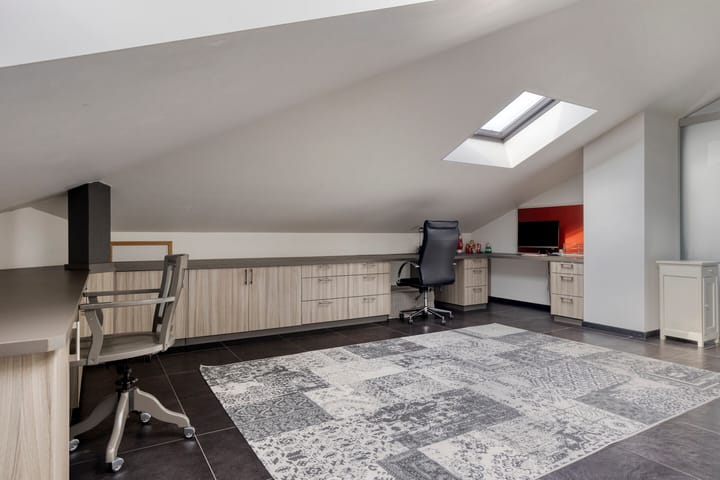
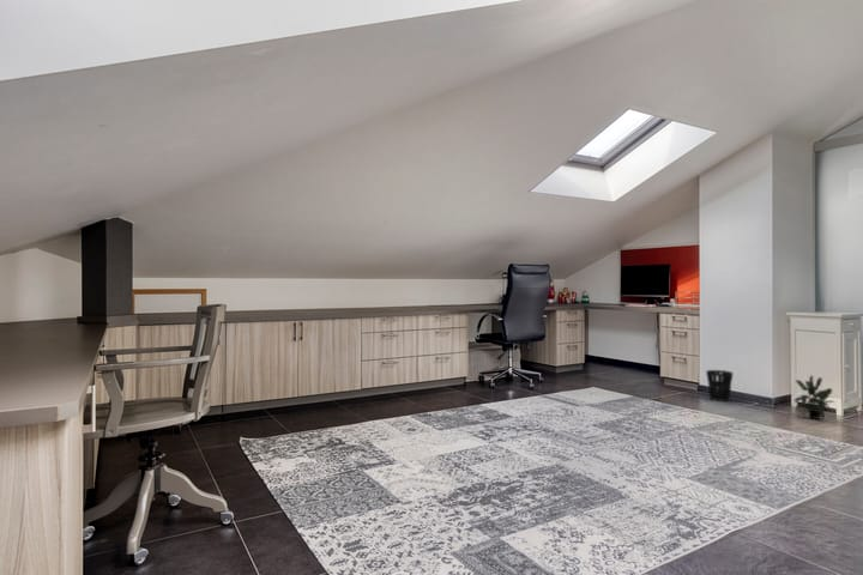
+ potted plant [793,374,837,420]
+ wastebasket [705,369,735,402]
